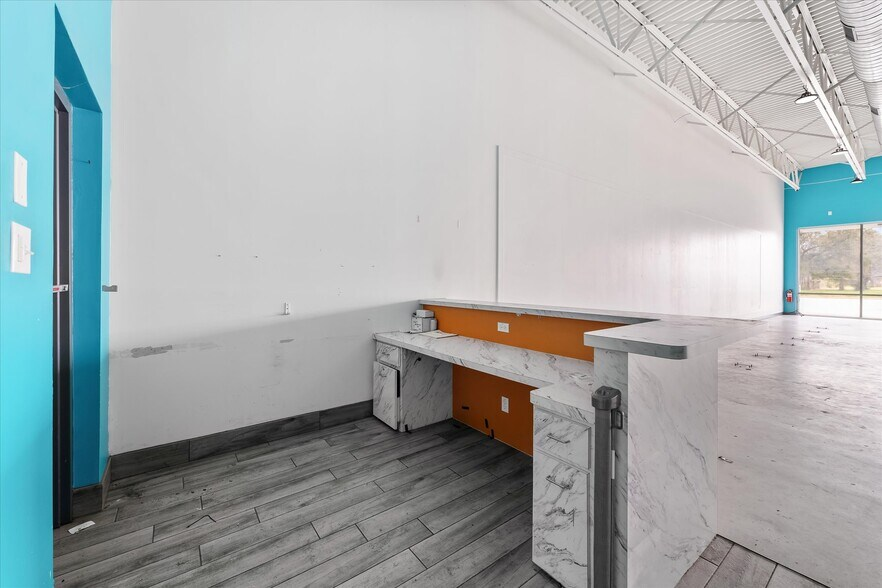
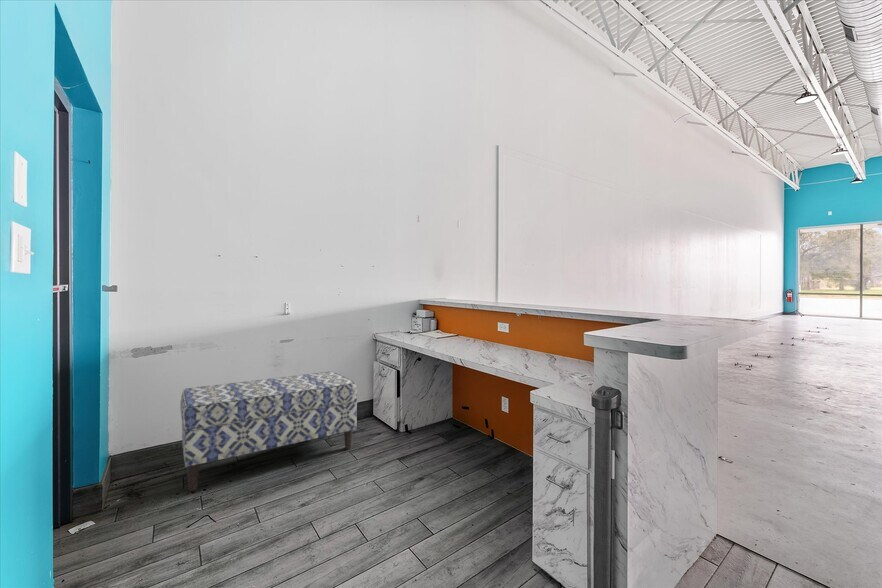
+ bench [179,370,358,492]
